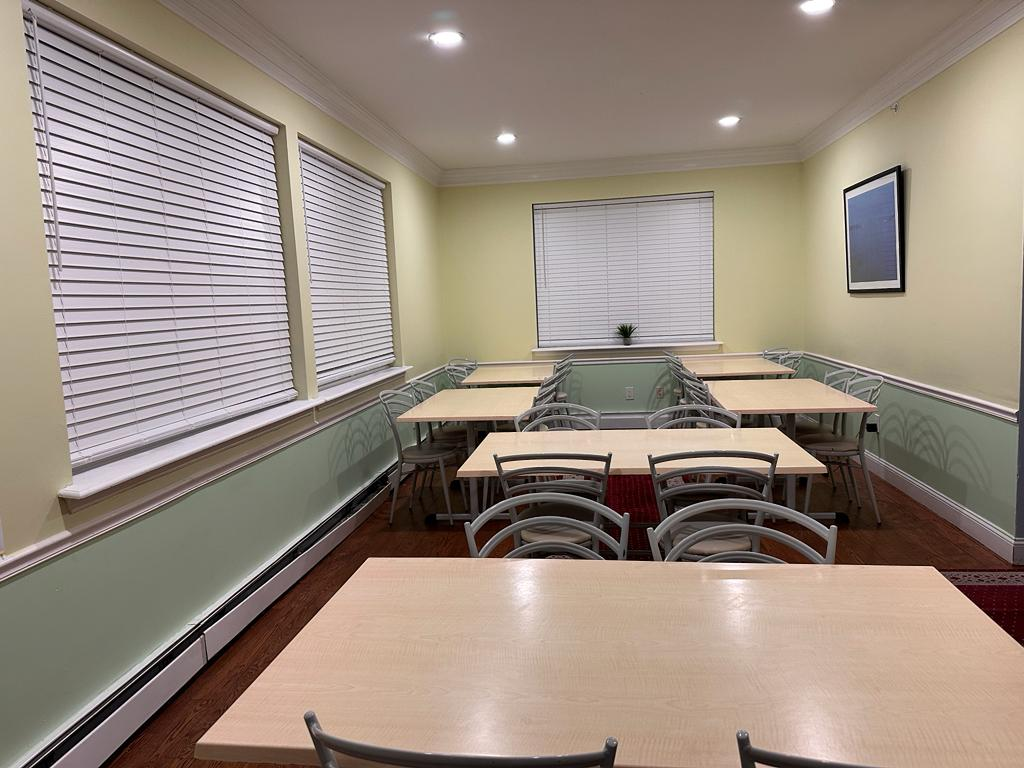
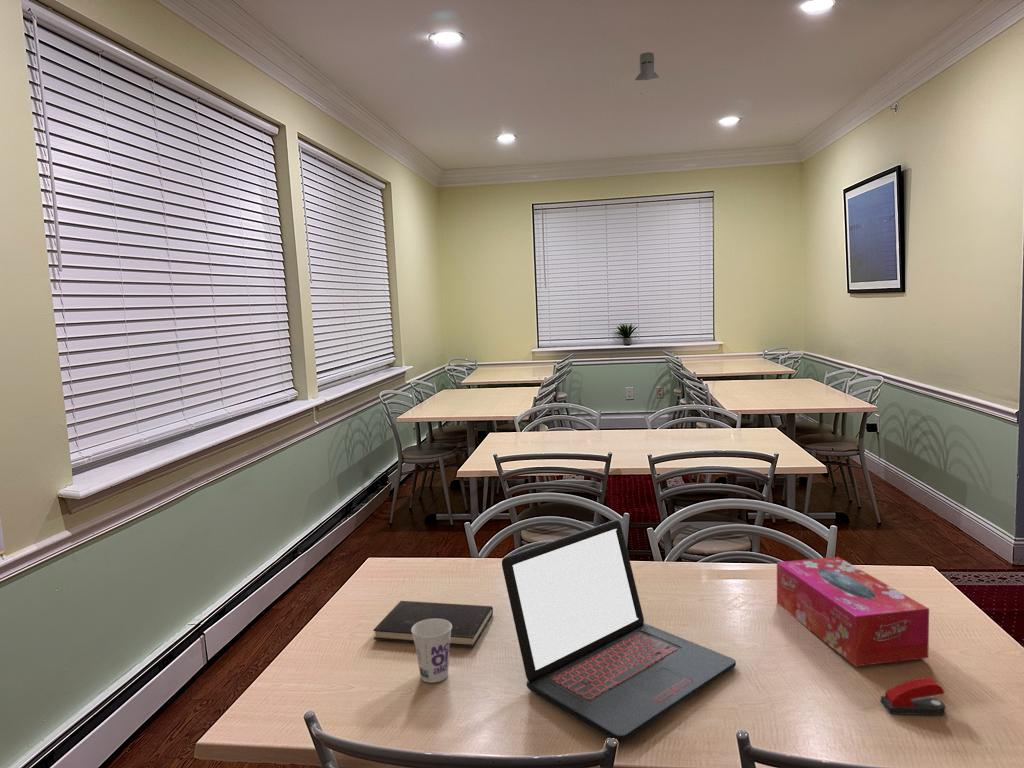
+ laptop [501,519,737,741]
+ tissue box [776,556,930,667]
+ hardcover book [372,600,494,648]
+ stapler [880,677,947,716]
+ cup [411,619,452,684]
+ knight helmet [634,51,660,81]
